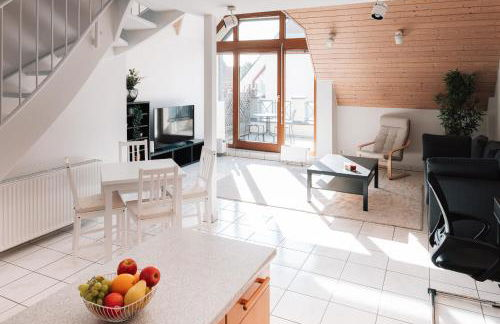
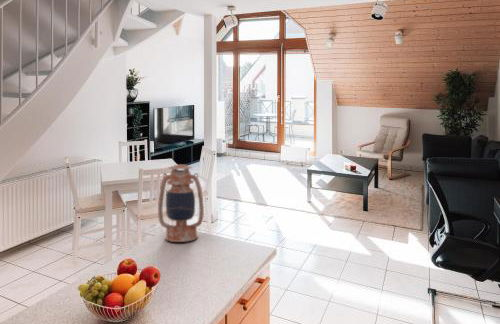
+ oil lamp [157,164,205,243]
